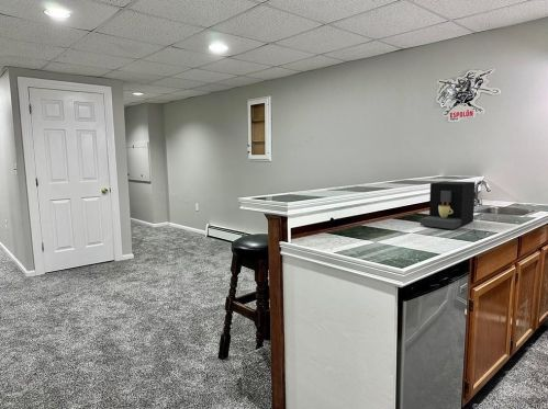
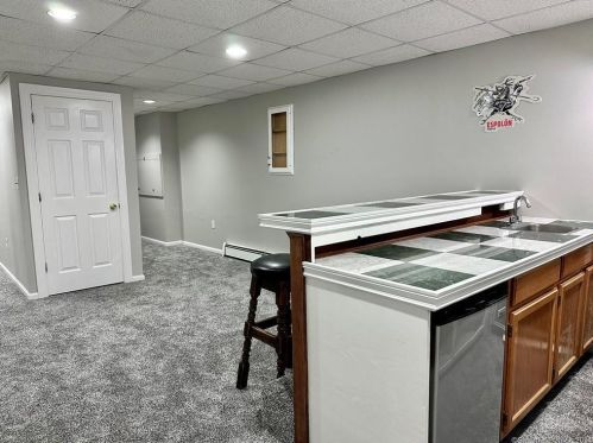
- coffee maker [420,180,477,230]
